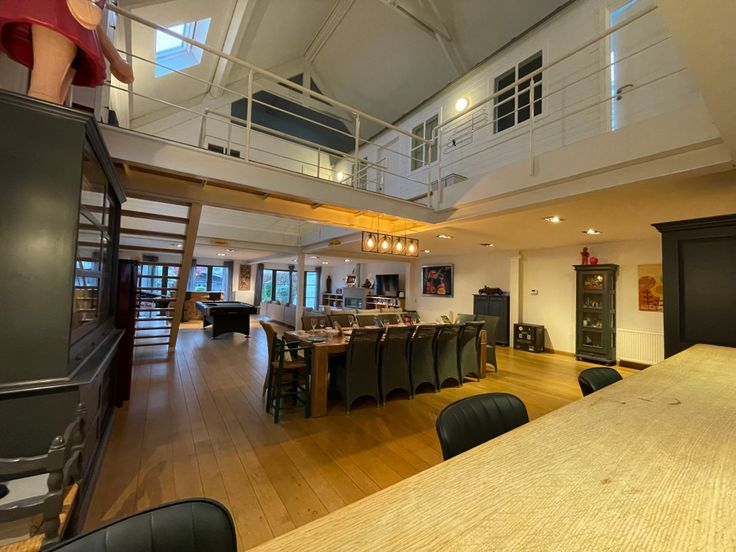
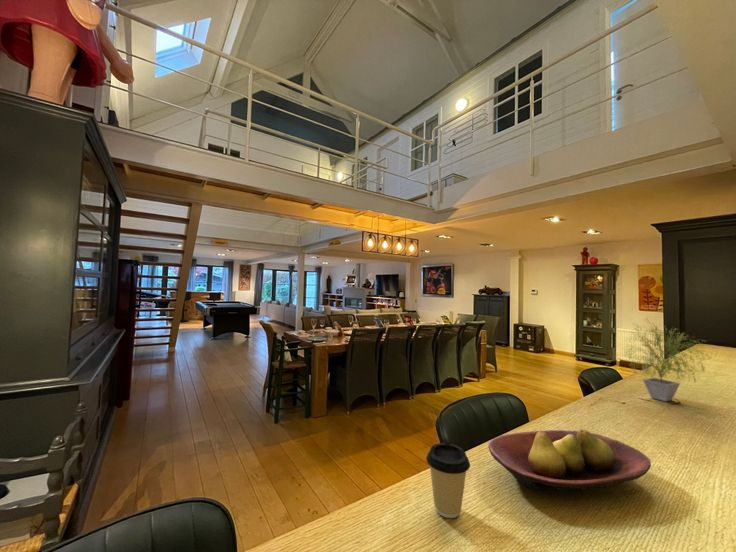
+ coffee cup [425,442,471,519]
+ potted plant [618,316,712,402]
+ fruit bowl [487,428,652,492]
